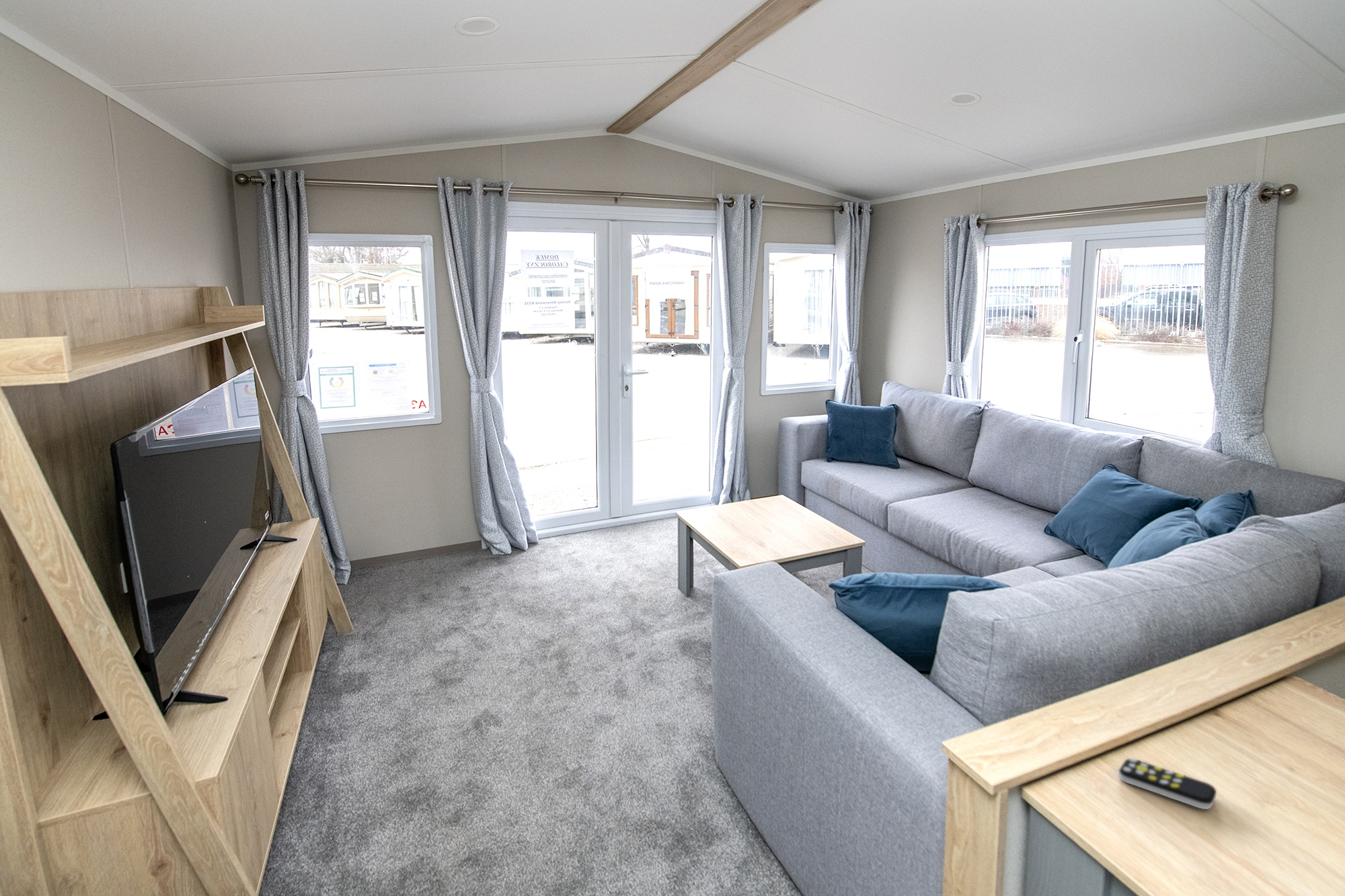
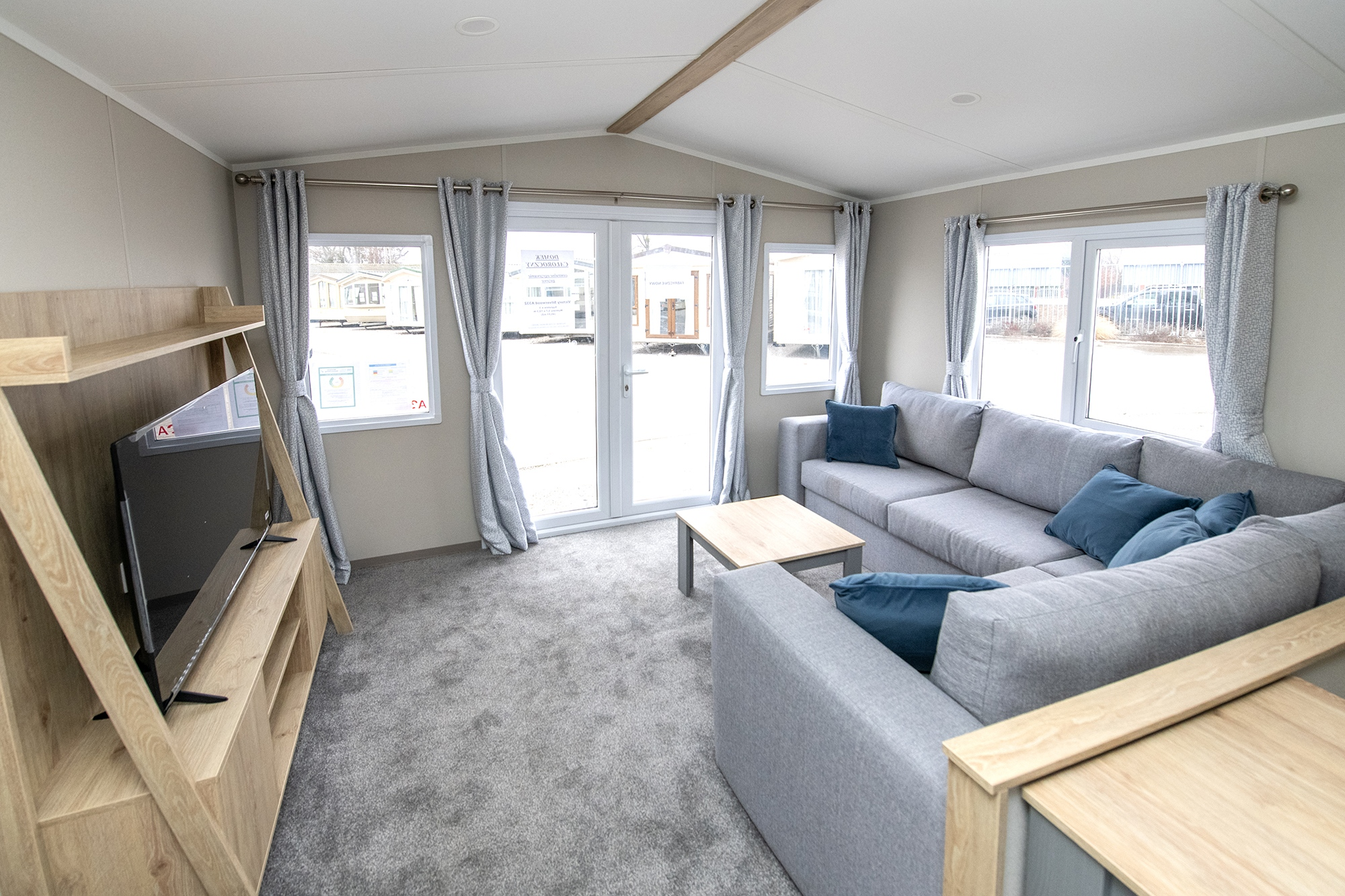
- remote control [1118,758,1217,810]
